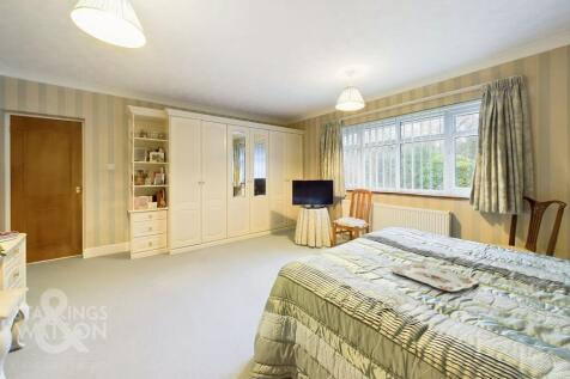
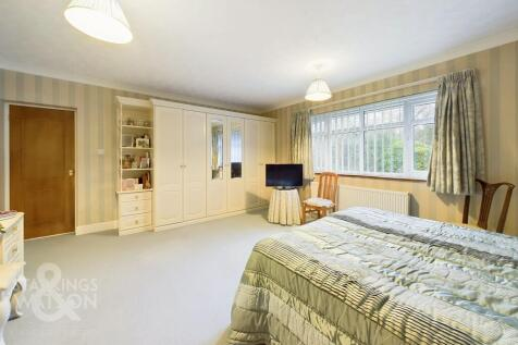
- serving tray [390,262,479,293]
